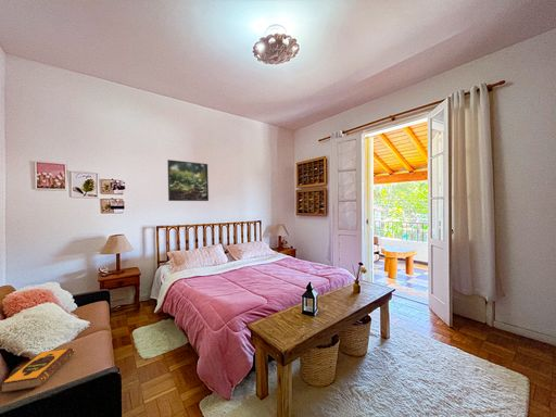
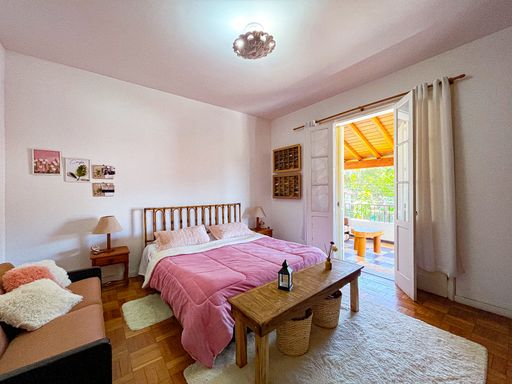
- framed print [166,159,210,202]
- hardback book [0,346,75,394]
